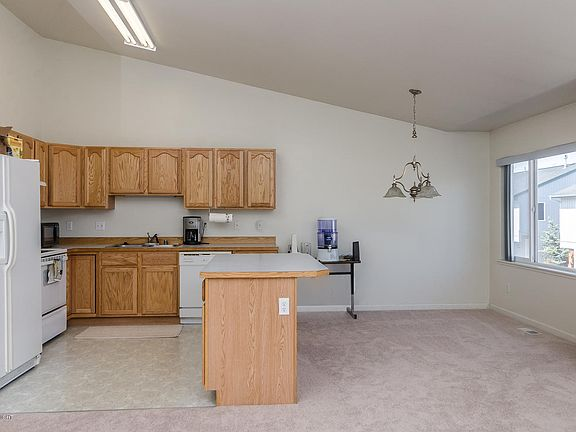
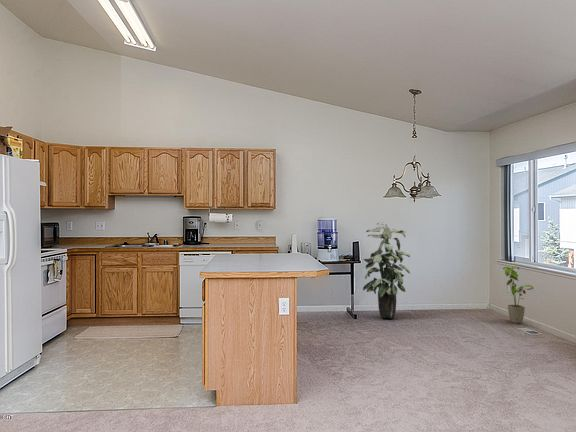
+ indoor plant [362,222,411,319]
+ house plant [502,266,535,324]
